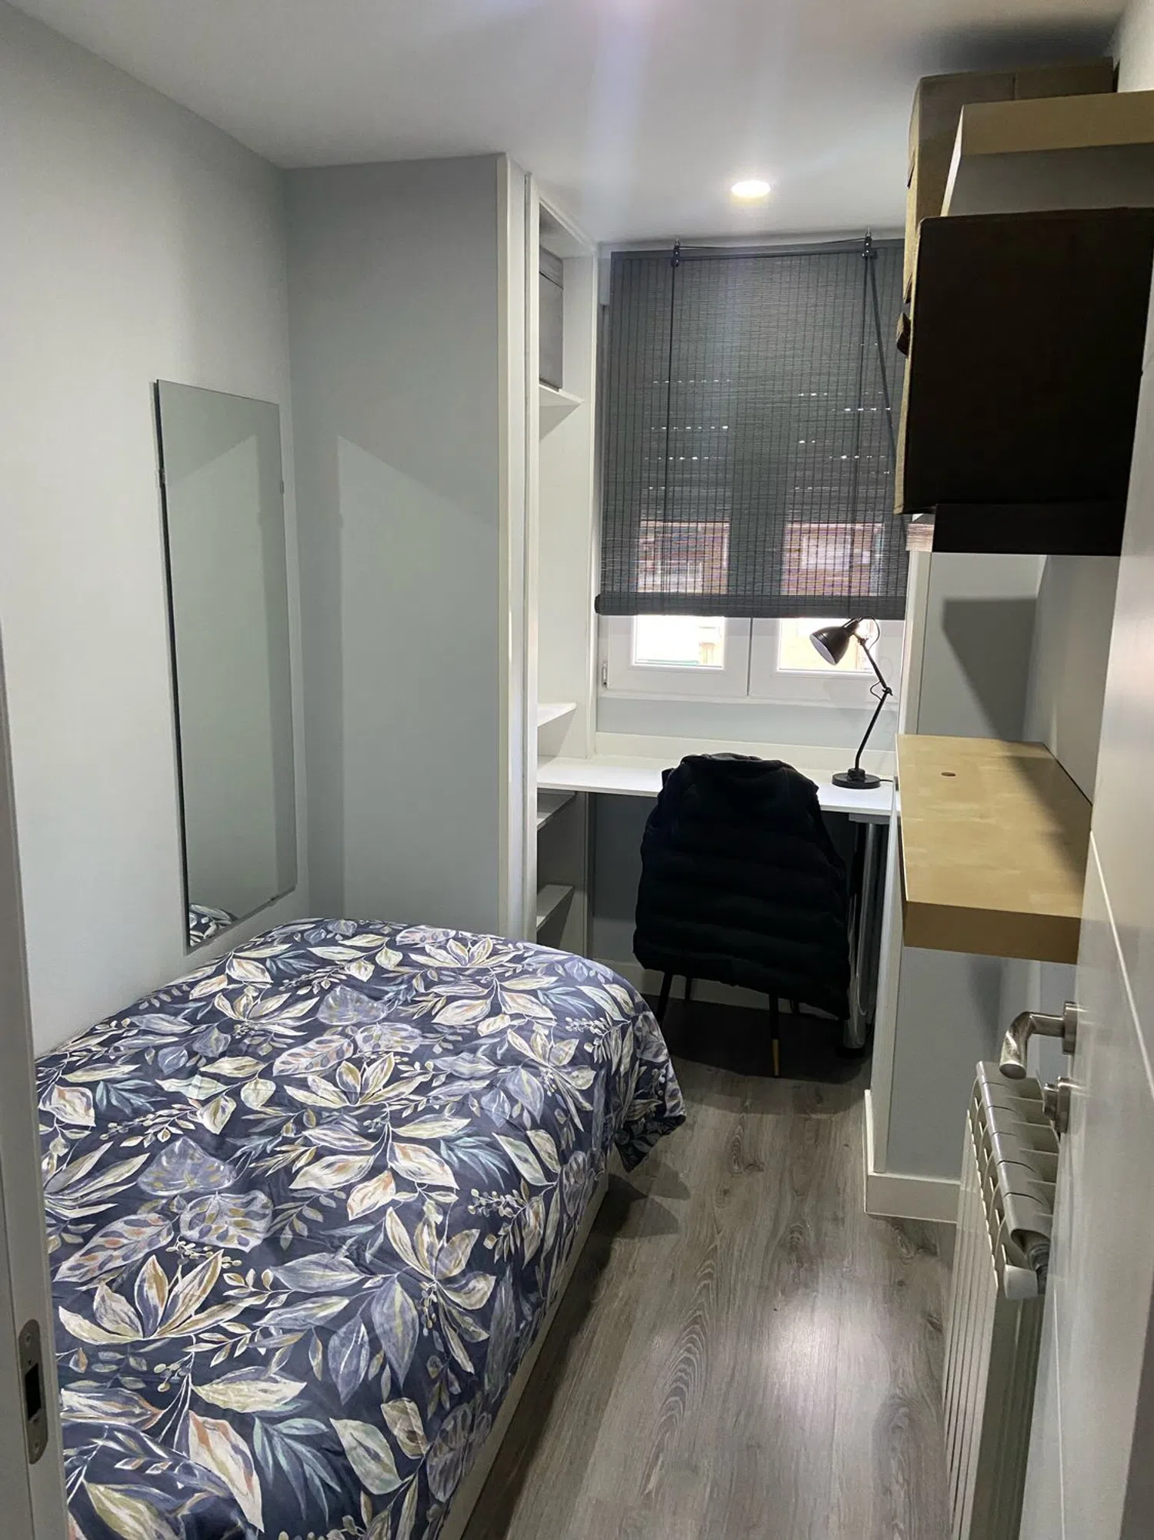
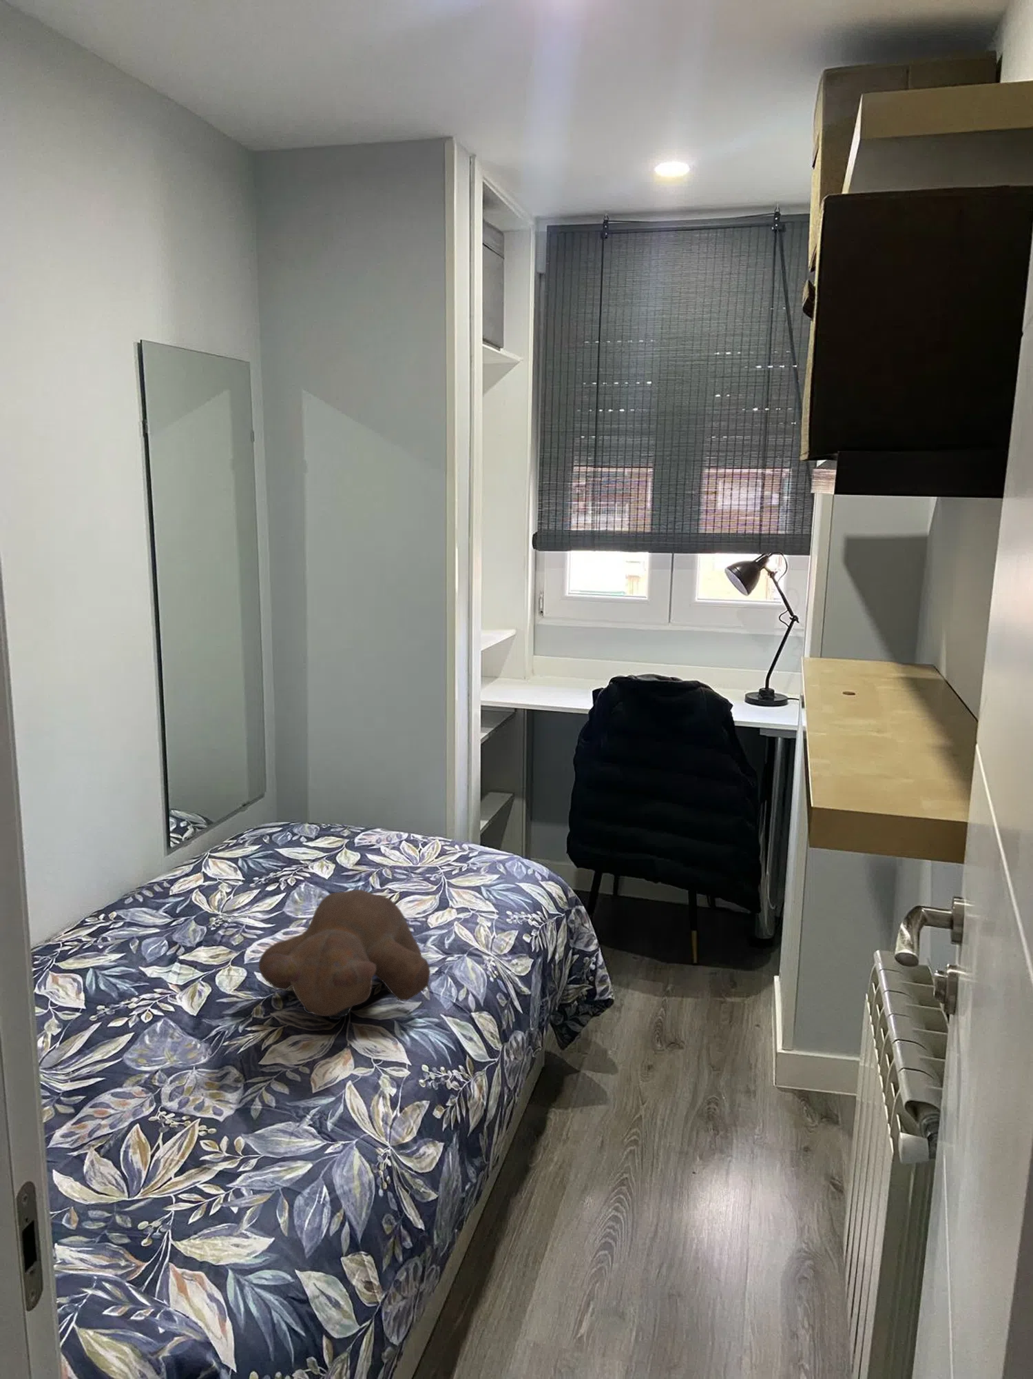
+ teddy bear [258,889,431,1021]
